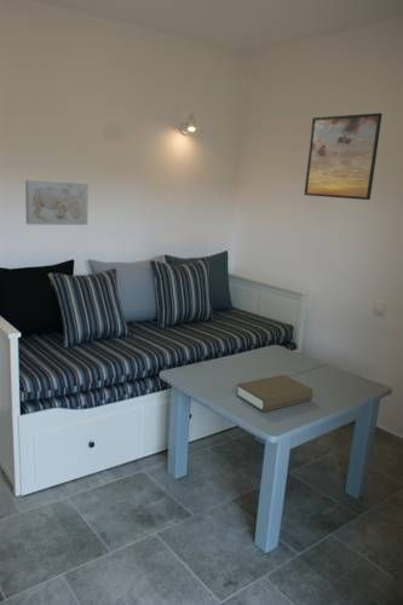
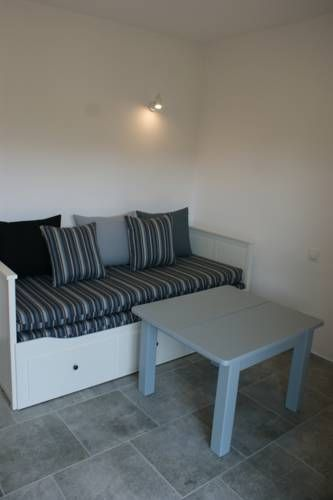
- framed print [304,113,384,201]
- book [235,374,313,414]
- wall art [24,179,90,226]
